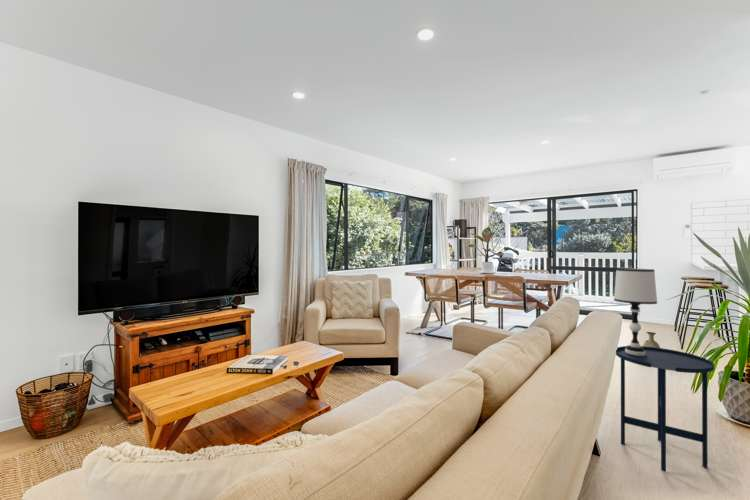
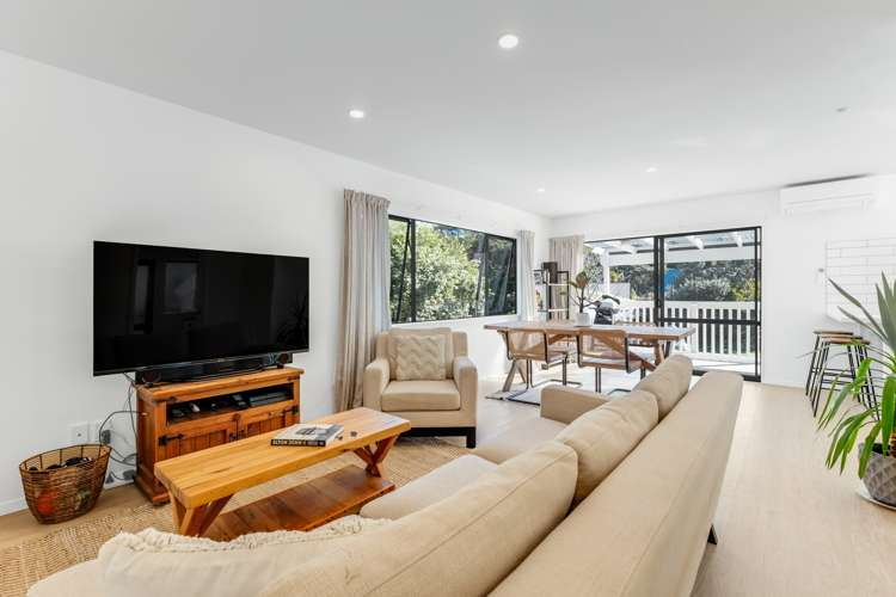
- side table [615,345,715,472]
- table lamp [613,267,658,356]
- vase [642,331,661,348]
